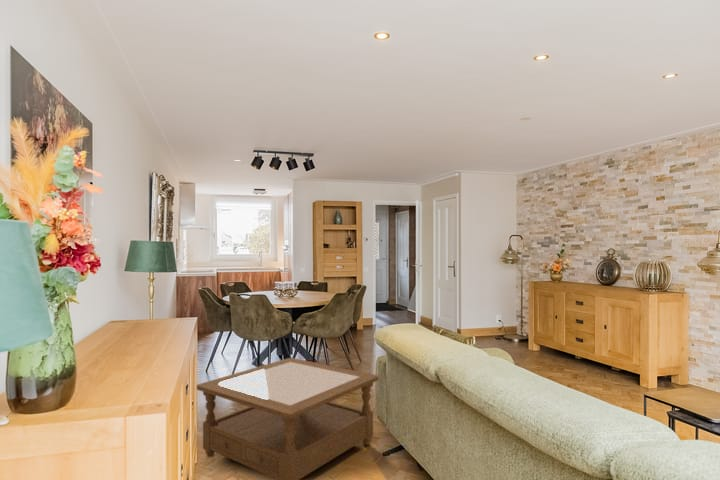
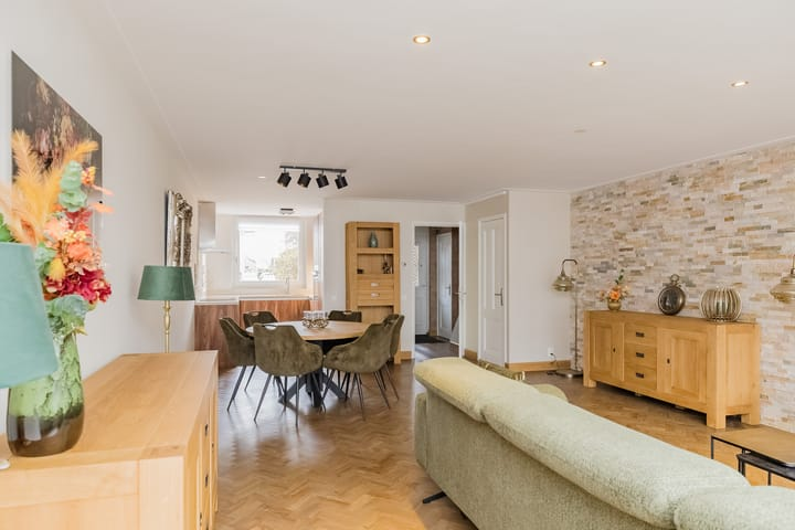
- coffee table [196,357,379,480]
